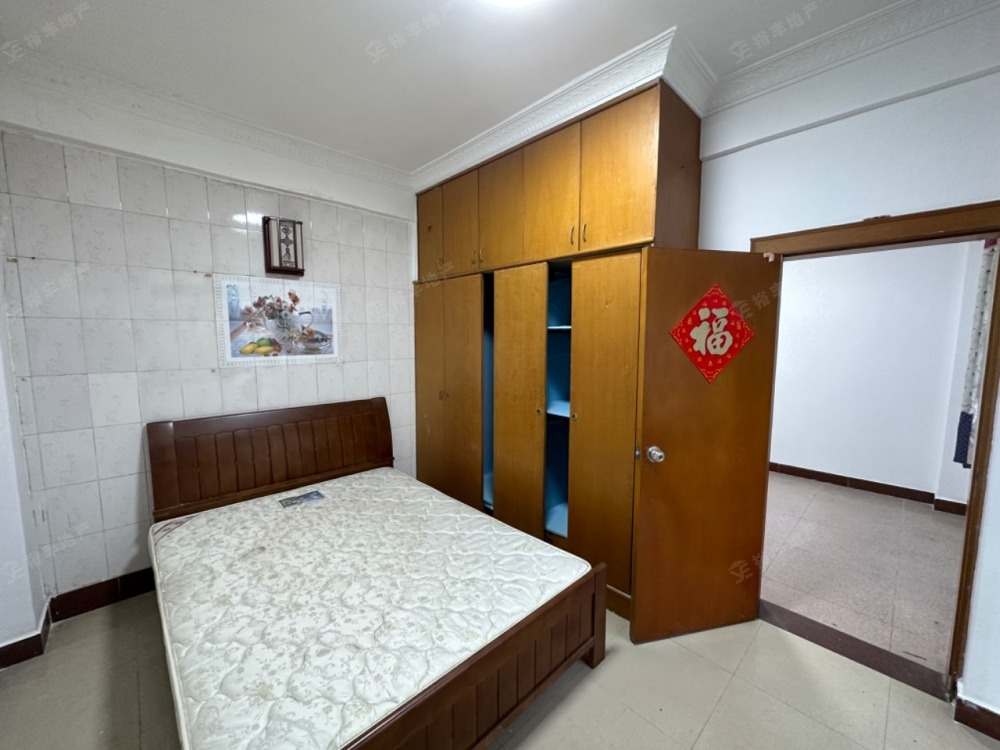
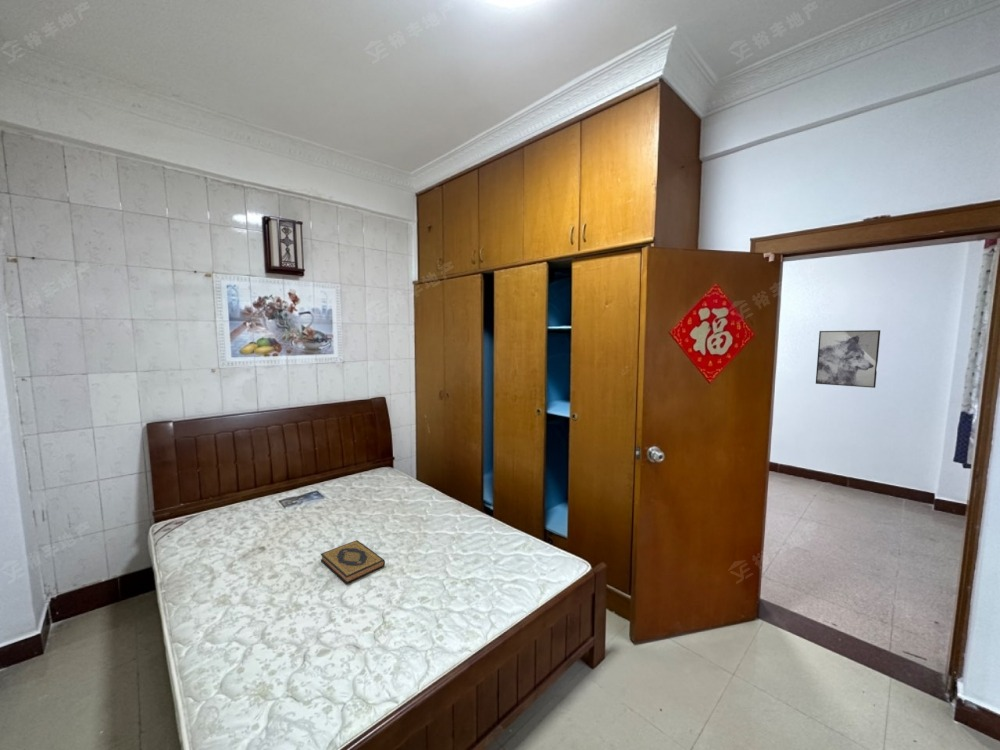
+ wall art [815,329,881,389]
+ hardback book [320,539,386,585]
